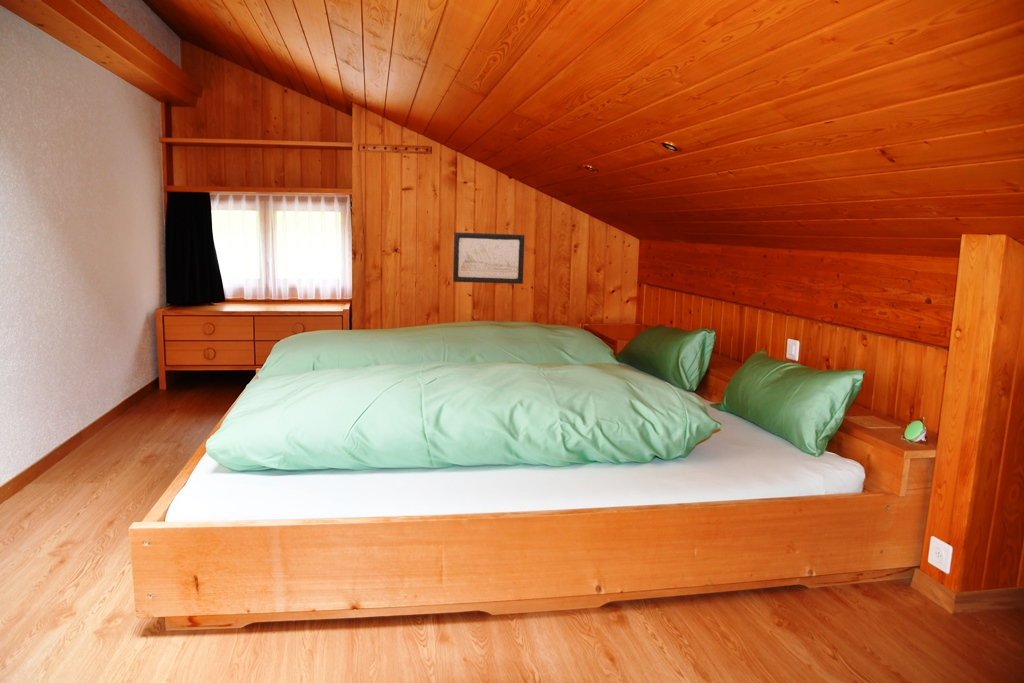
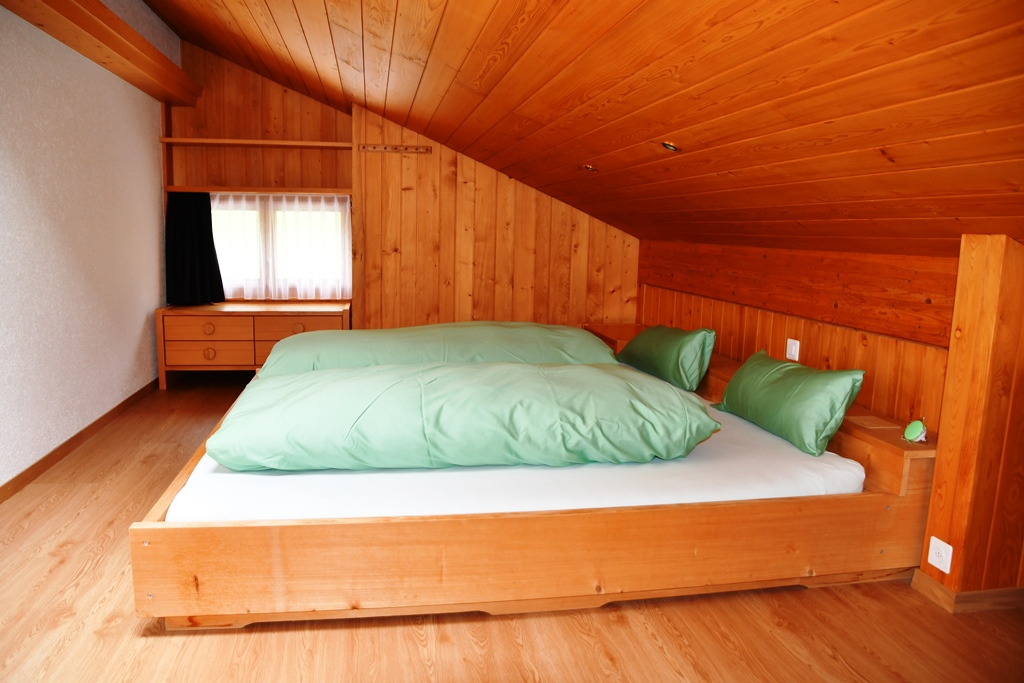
- wall art [452,231,526,285]
